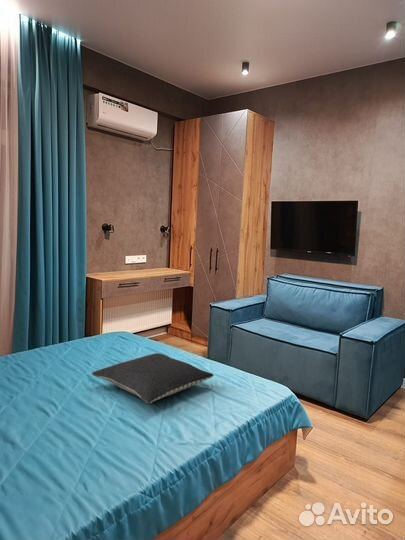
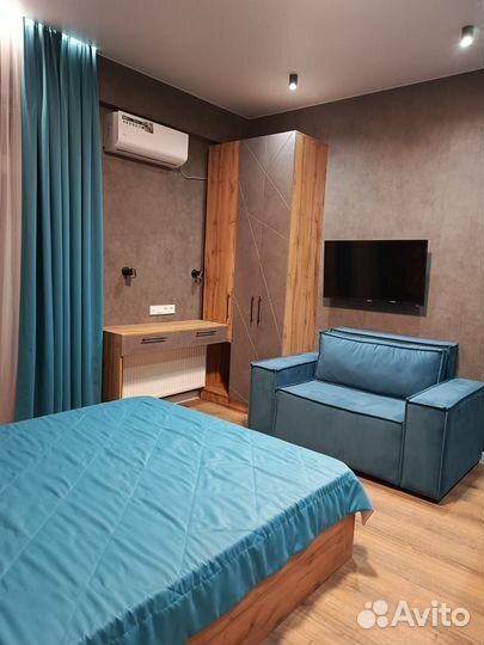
- pillow [91,352,215,404]
